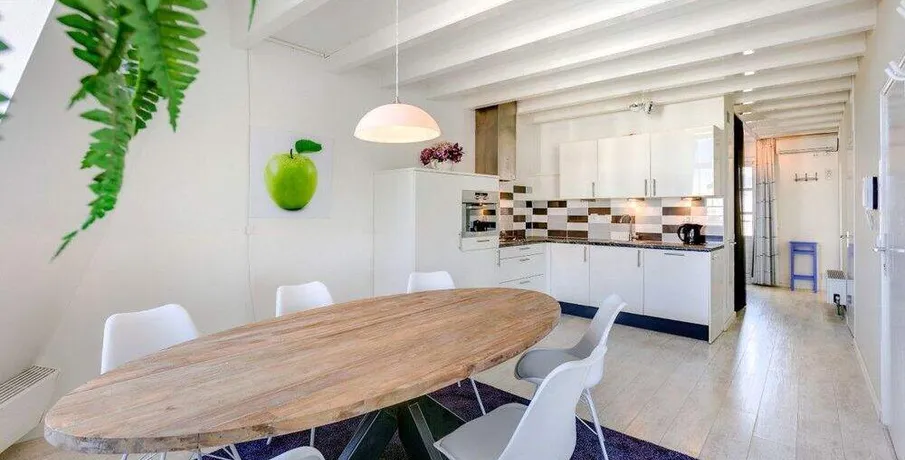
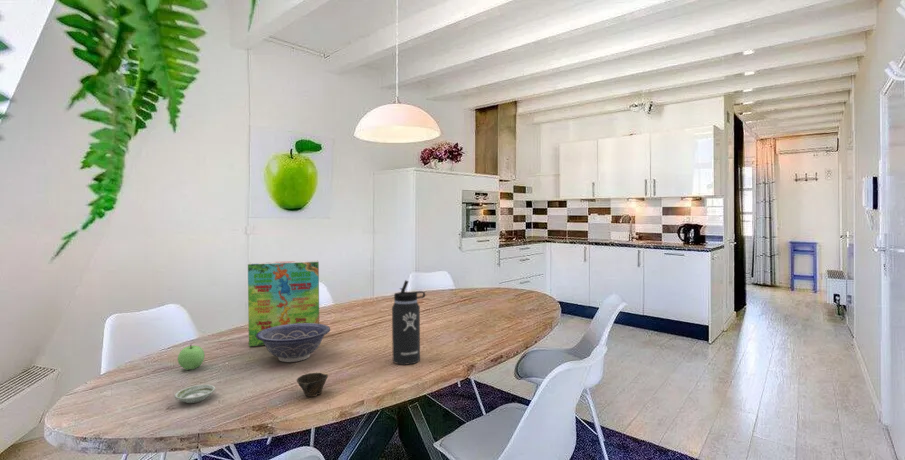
+ decorative bowl [256,323,331,363]
+ cereal box [247,259,320,347]
+ saucer [174,384,216,404]
+ cup [296,372,329,398]
+ apple [177,344,206,371]
+ thermos bottle [391,279,426,365]
